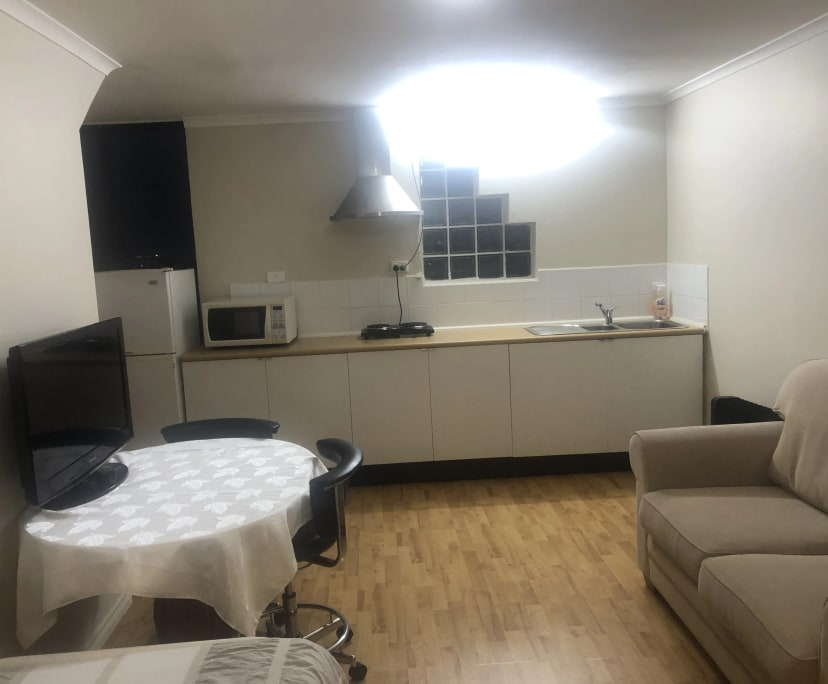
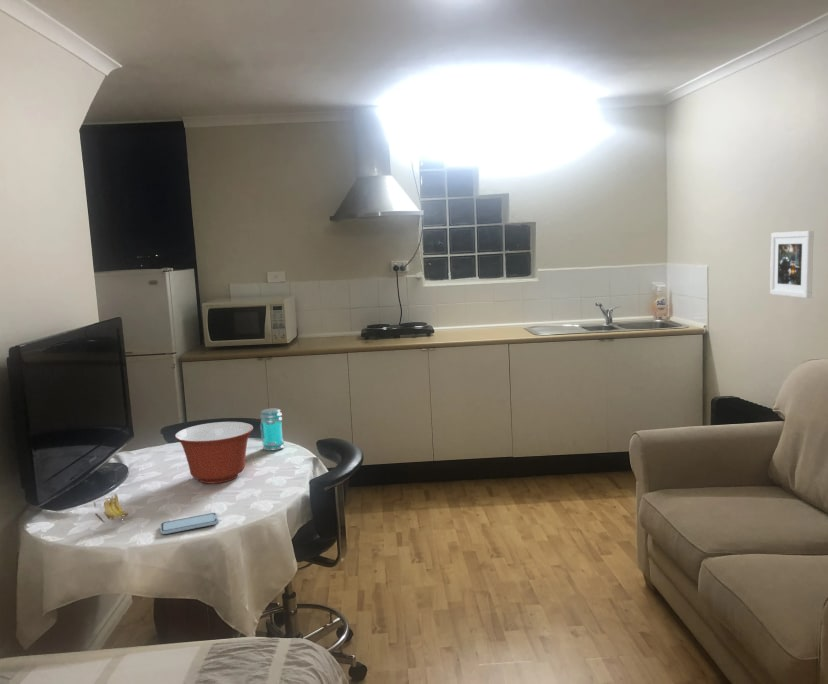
+ smartphone [159,512,219,535]
+ jar [259,407,286,452]
+ banana [92,493,129,523]
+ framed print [769,230,815,299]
+ mixing bowl [174,421,254,485]
